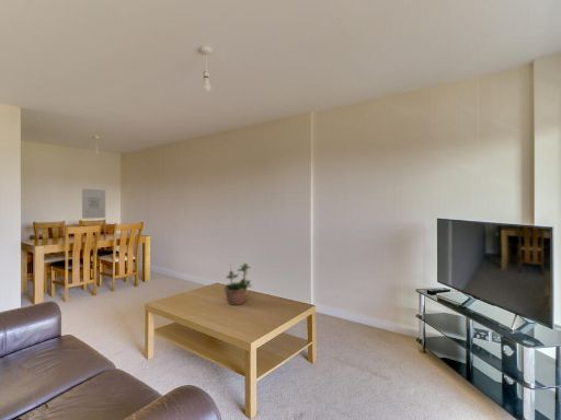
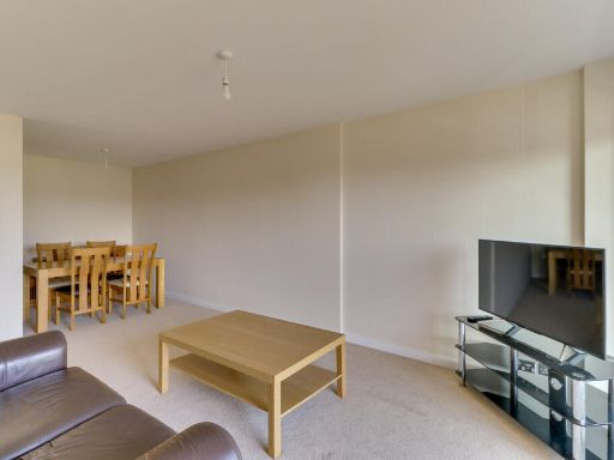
- wall art [81,188,106,220]
- potted plant [222,262,253,306]
